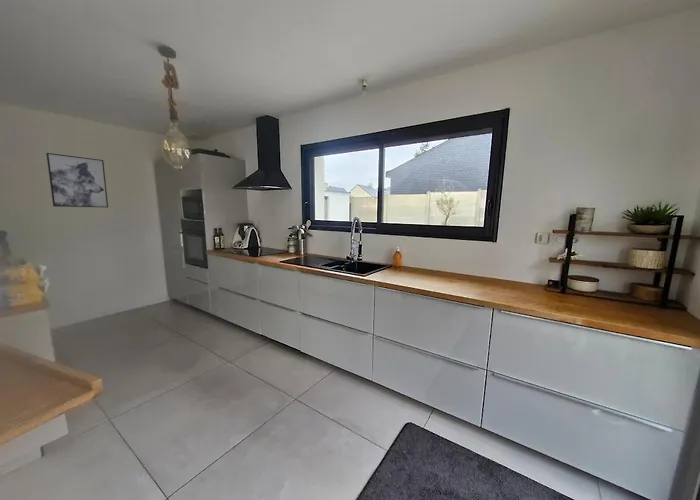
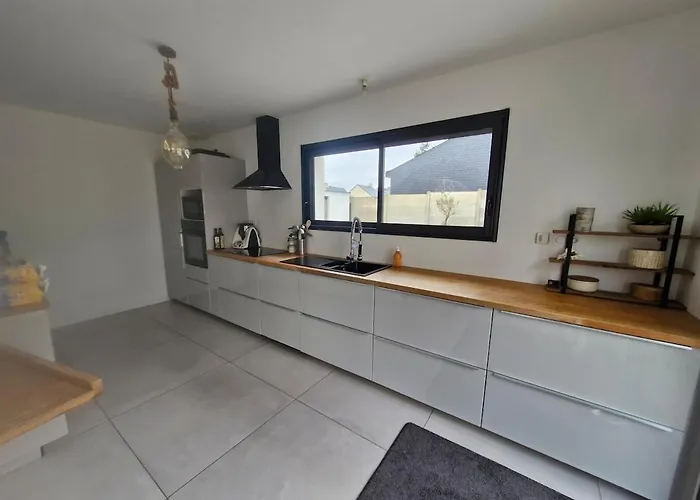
- wall art [45,152,109,208]
